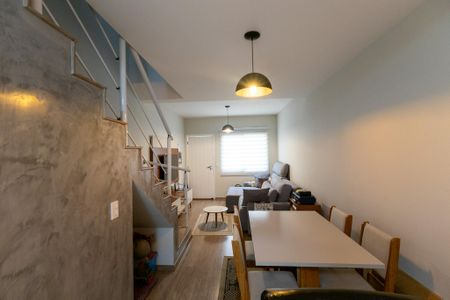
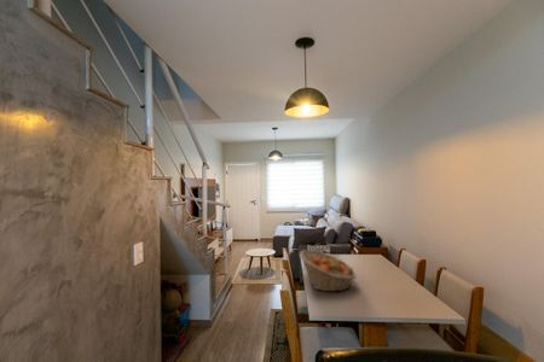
+ fruit basket [299,249,358,293]
